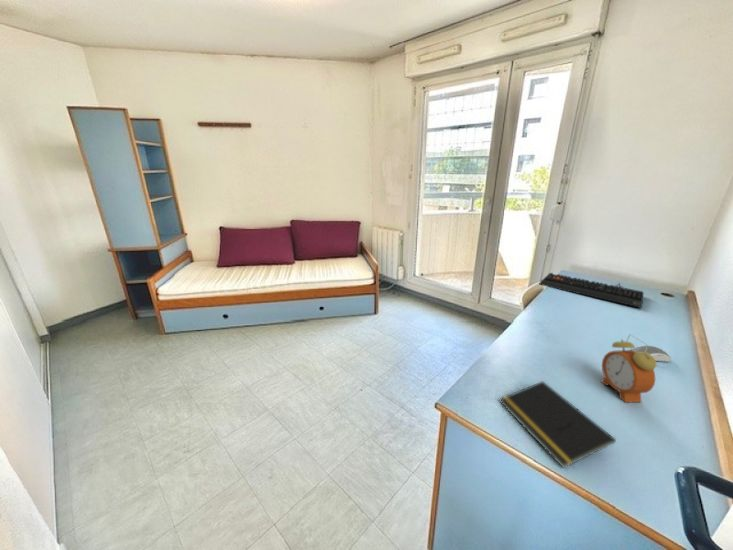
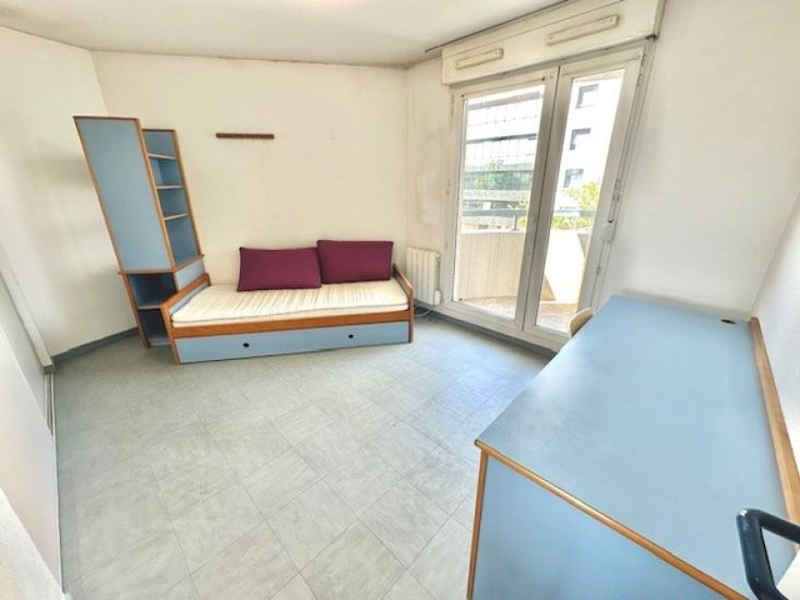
- computer mouse [632,345,672,363]
- keyboard [538,272,645,309]
- alarm clock [600,334,658,403]
- notepad [499,380,617,469]
